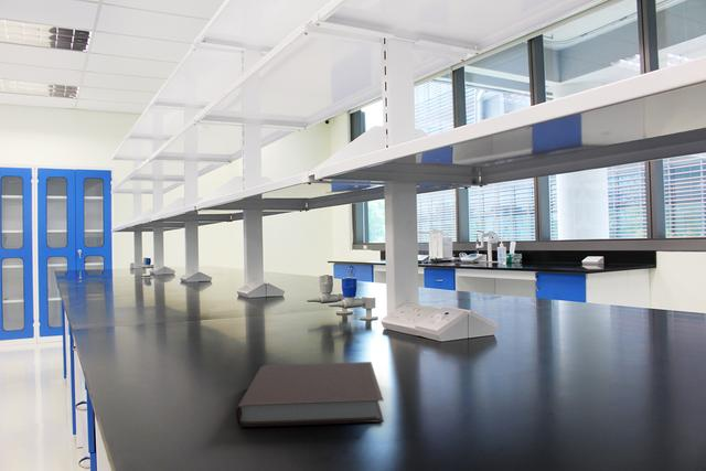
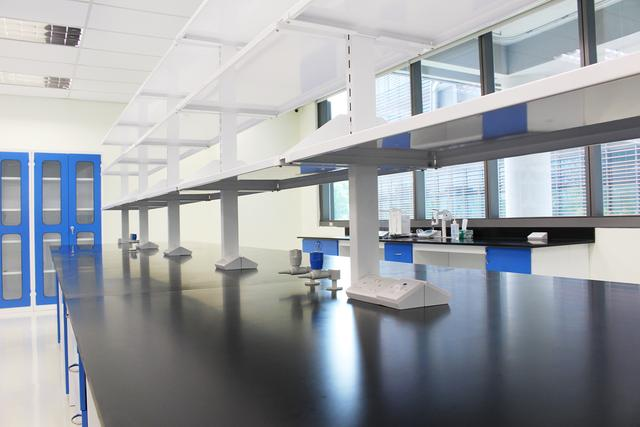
- notebook [235,361,385,428]
